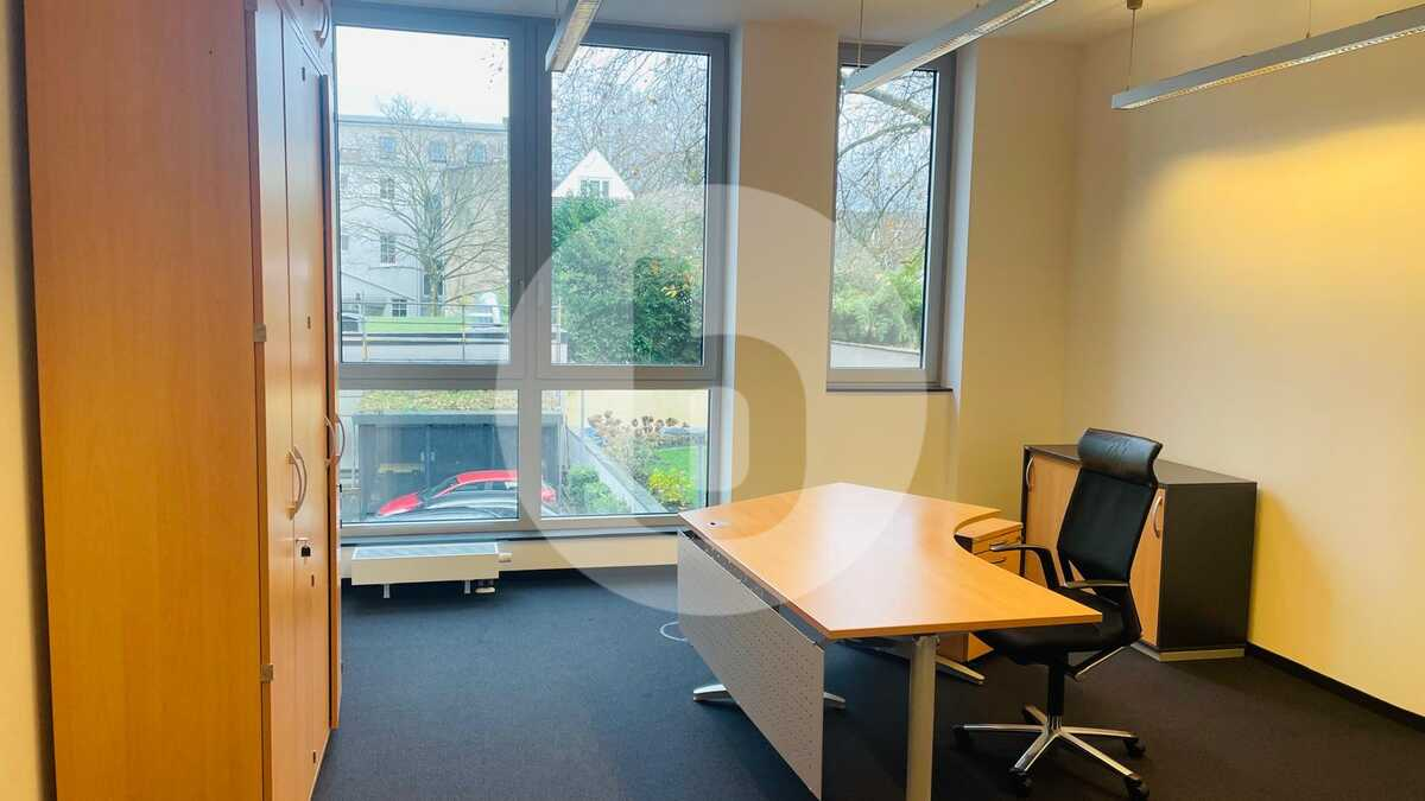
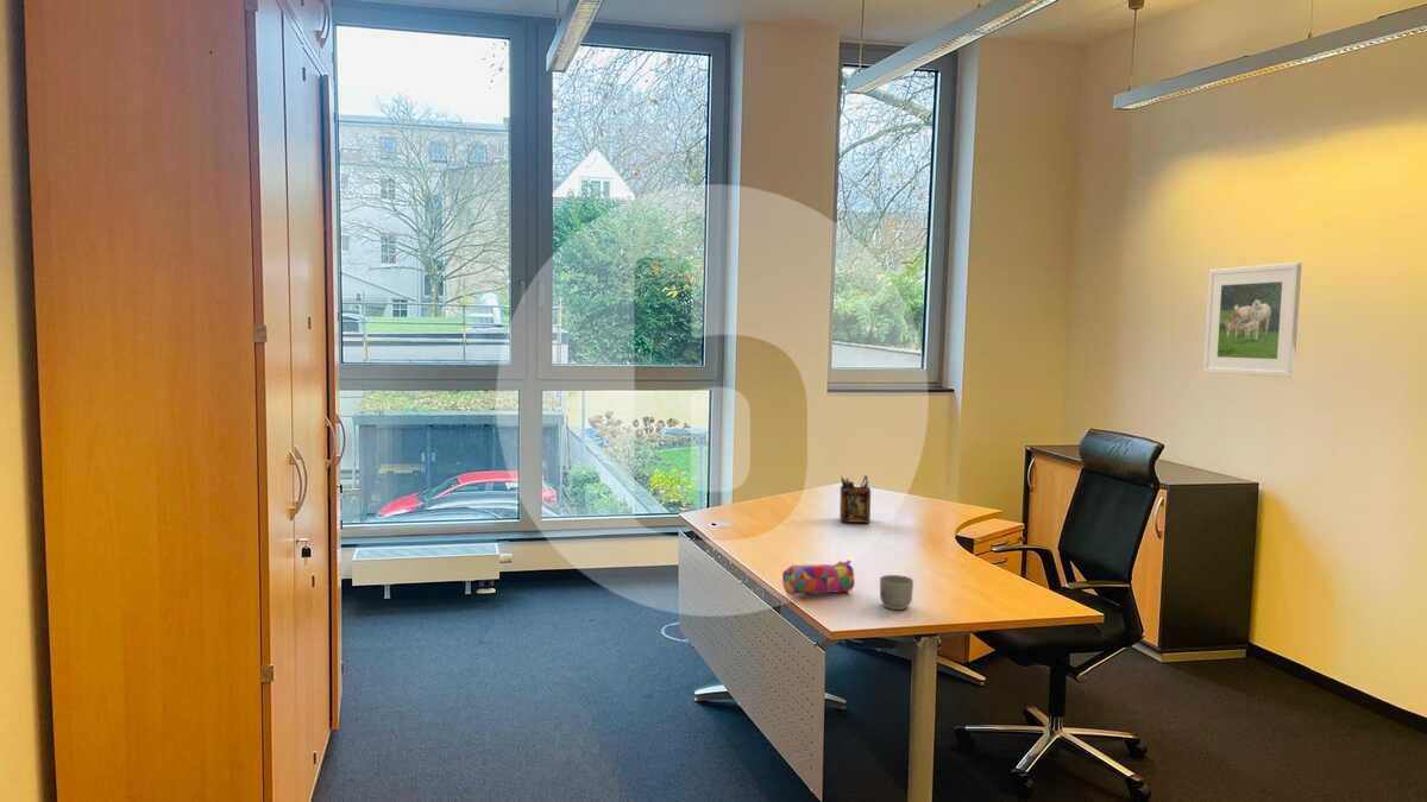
+ pencil case [781,560,856,596]
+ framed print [1202,261,1303,379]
+ desk organizer [838,474,872,524]
+ mug [879,574,914,611]
